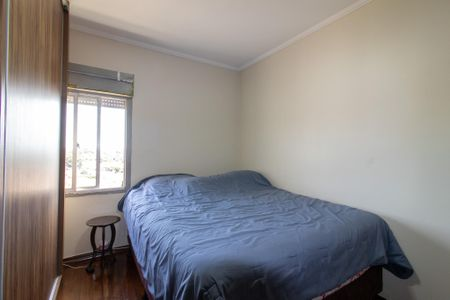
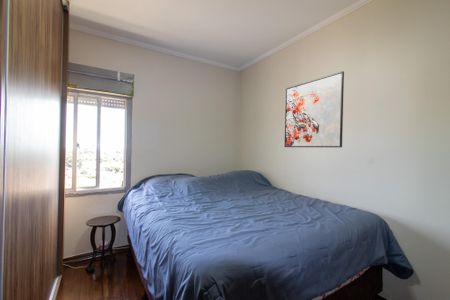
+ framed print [284,70,345,148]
